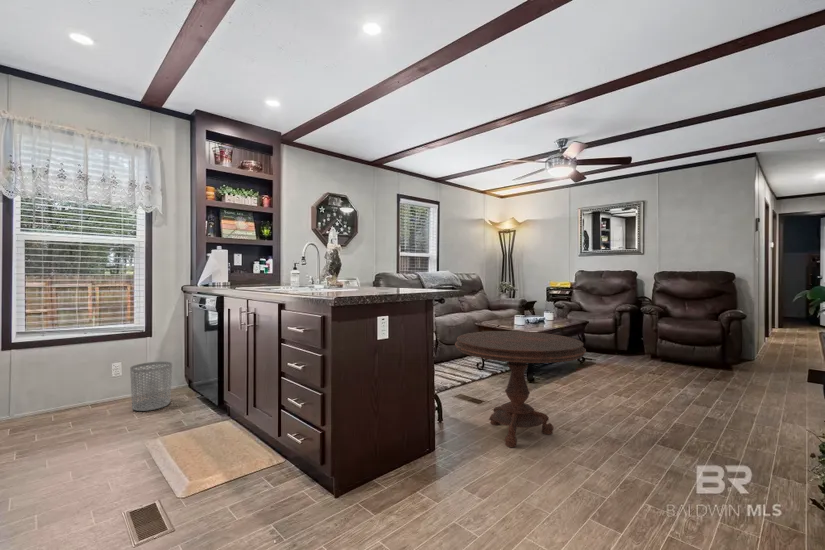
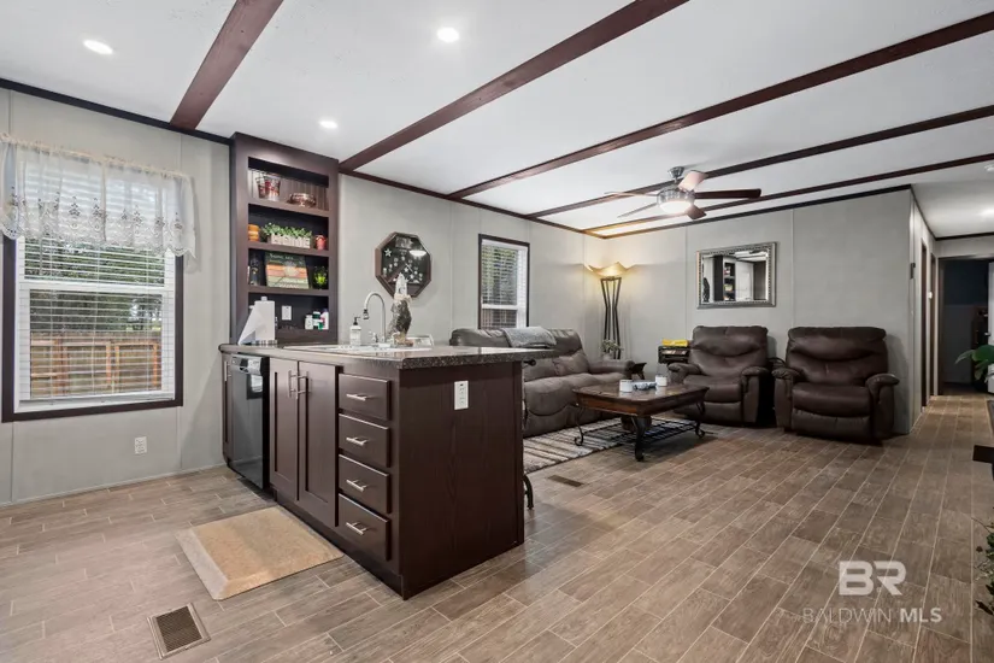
- side table [454,330,587,448]
- waste bin [129,361,173,412]
